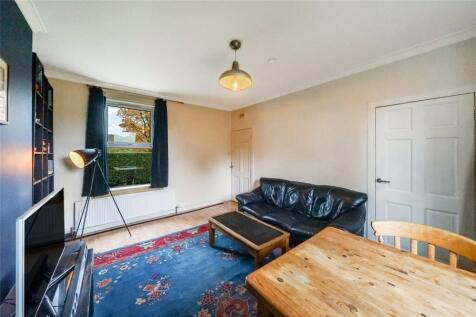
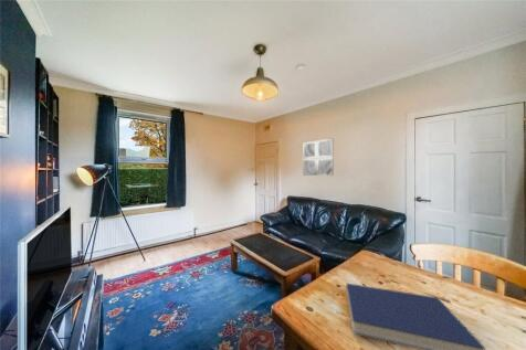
+ book [345,283,487,350]
+ wall art [302,138,335,177]
